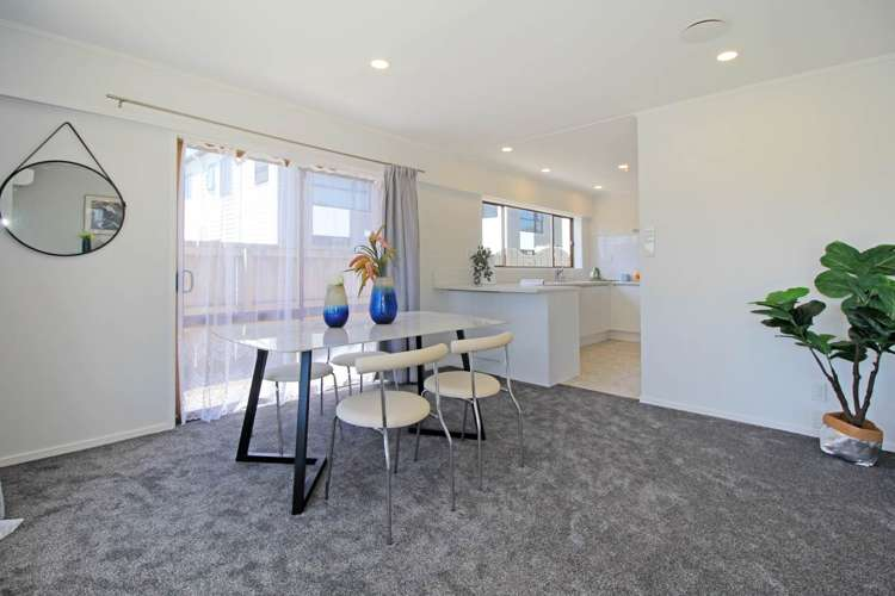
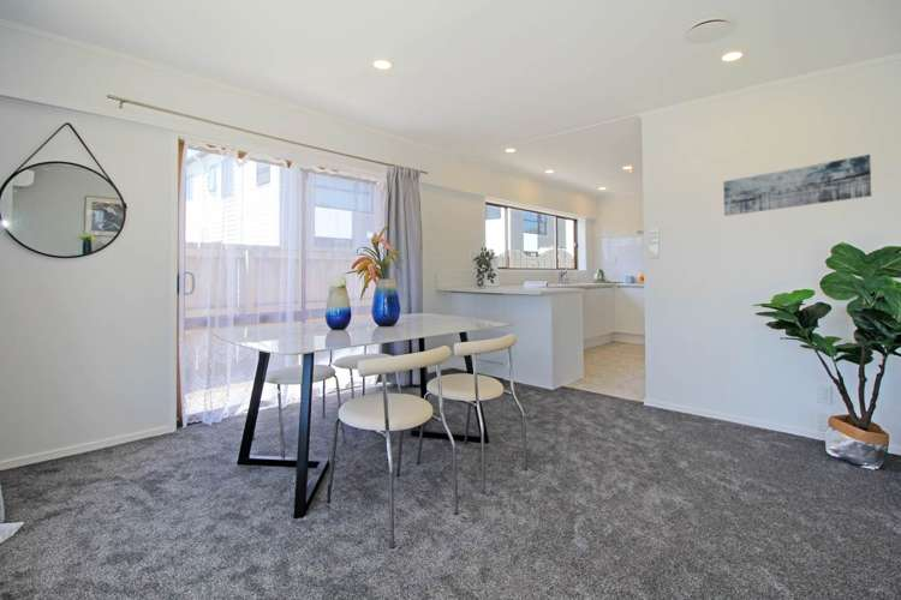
+ wall art [722,154,872,217]
